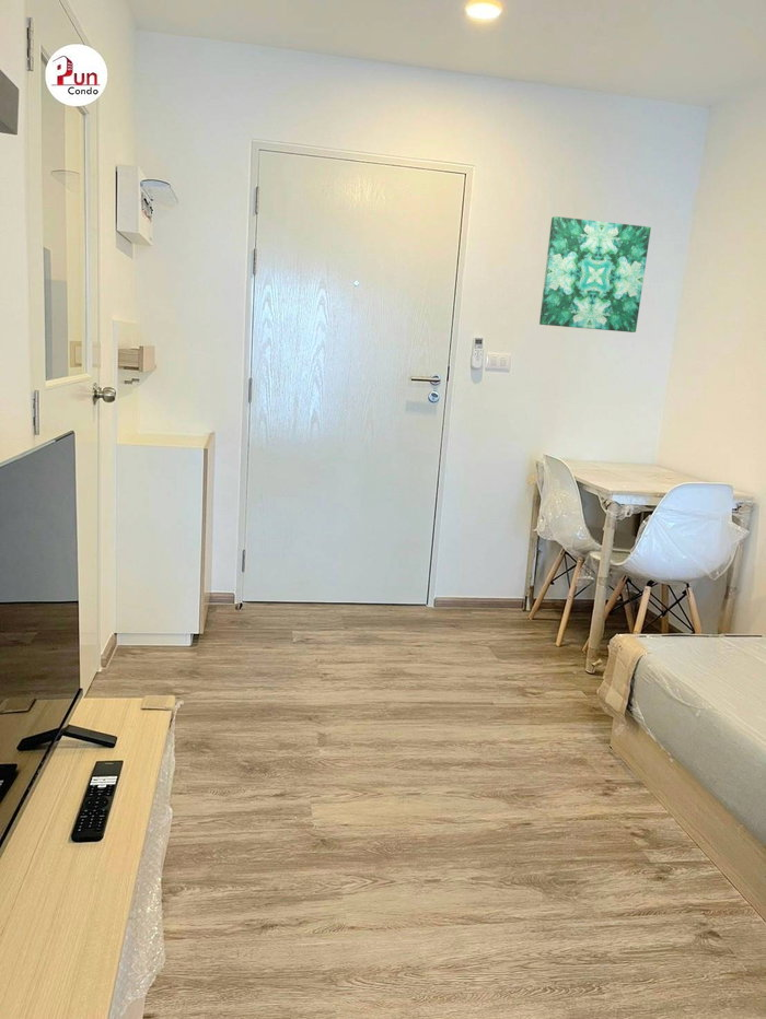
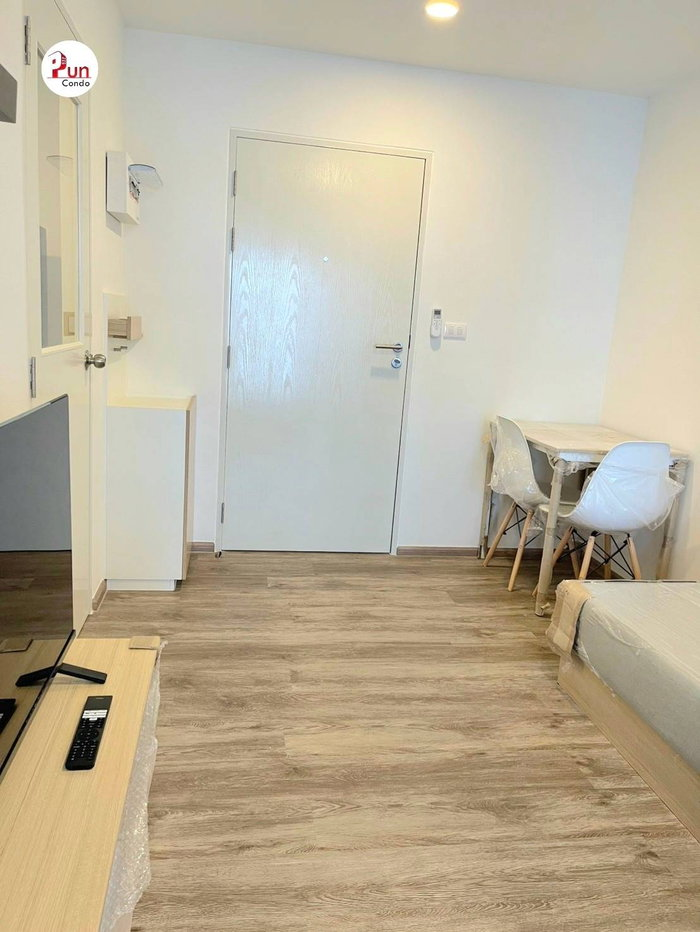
- wall art [538,215,652,333]
